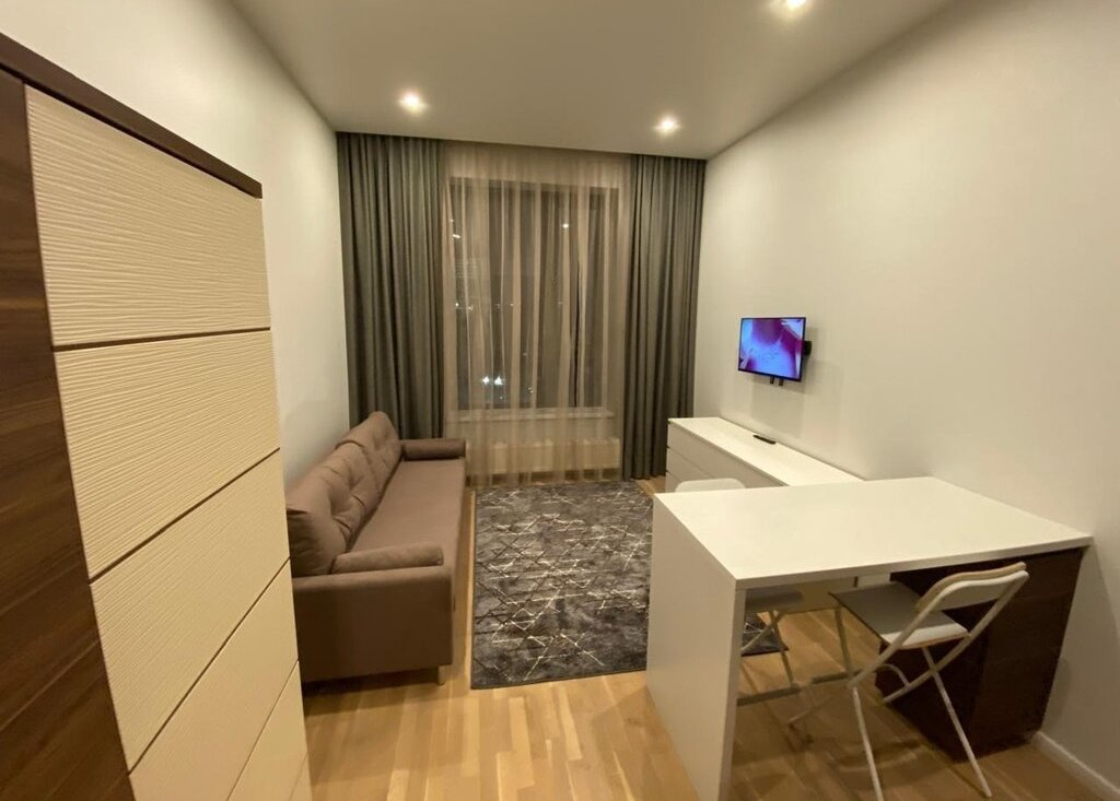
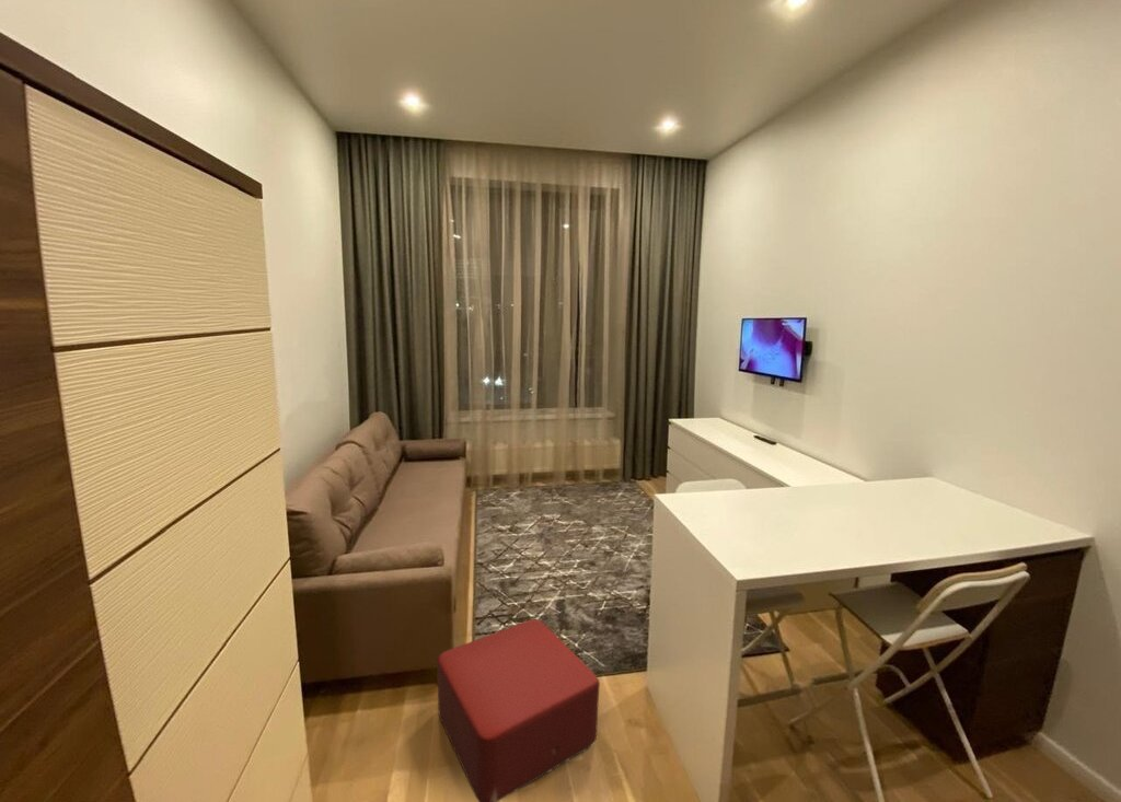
+ ottoman [436,618,601,802]
